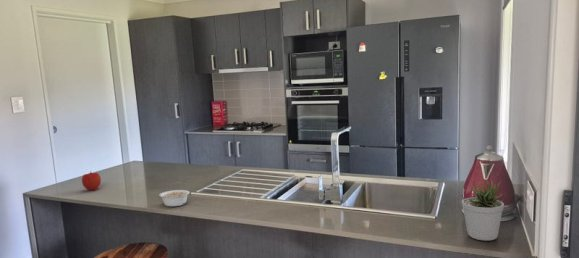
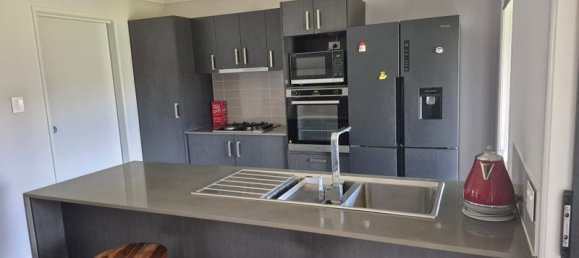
- fruit [81,170,102,191]
- legume [158,189,191,207]
- potted plant [461,179,505,242]
